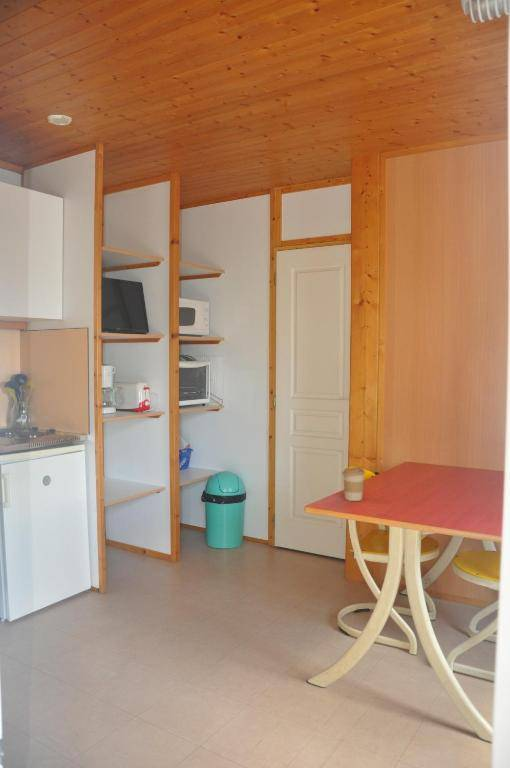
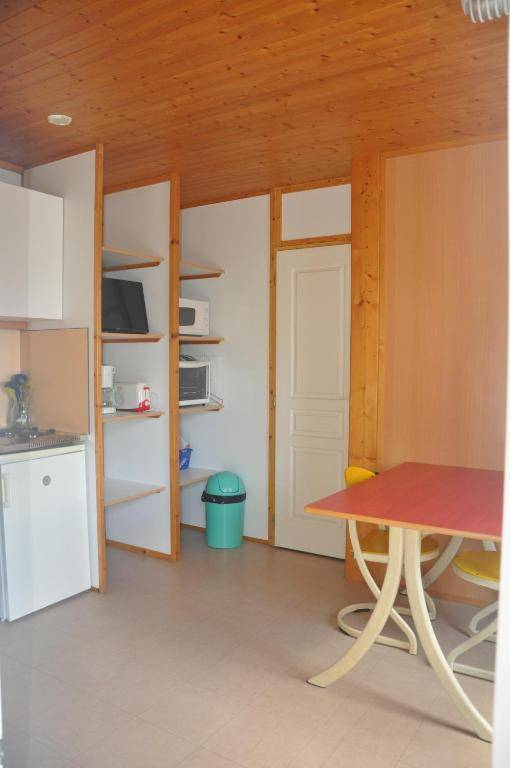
- coffee cup [341,466,366,502]
